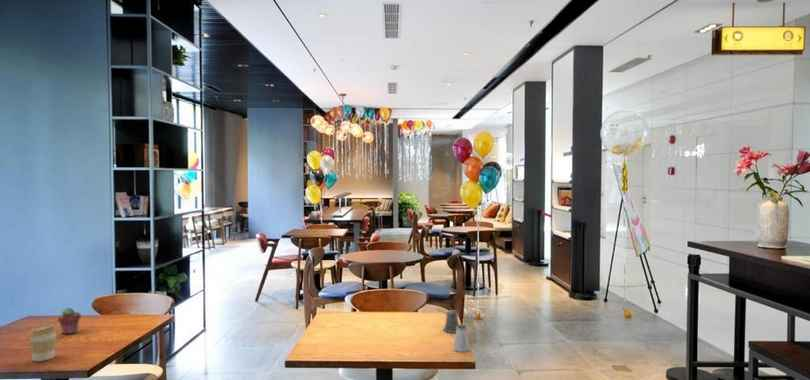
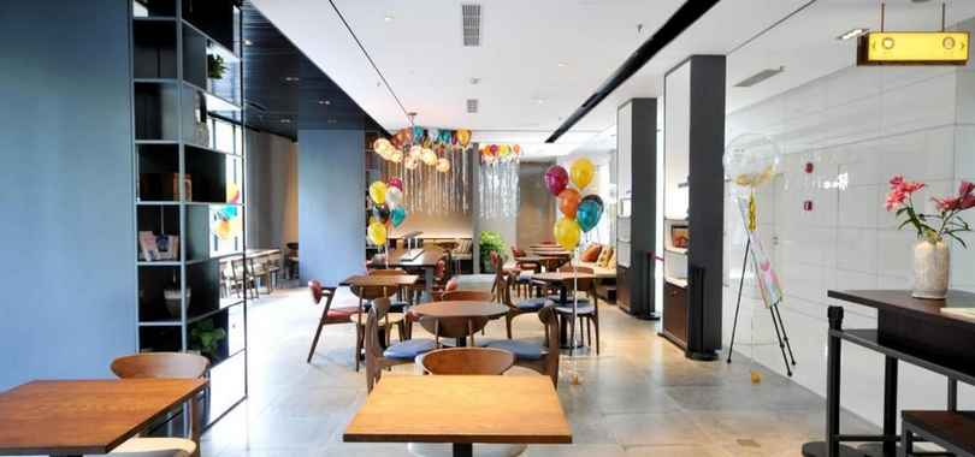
- saltshaker [452,324,471,353]
- pepper shaker [438,309,460,334]
- potted succulent [57,306,82,335]
- coffee cup [27,323,58,362]
